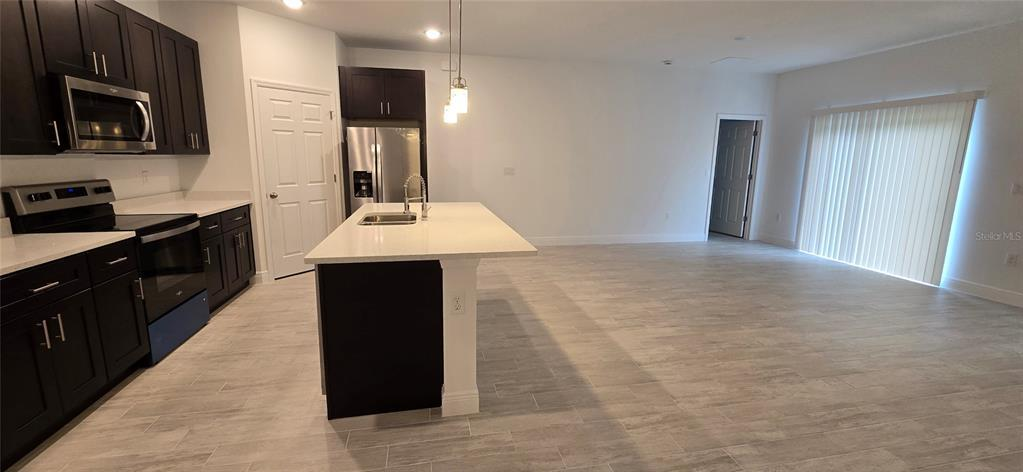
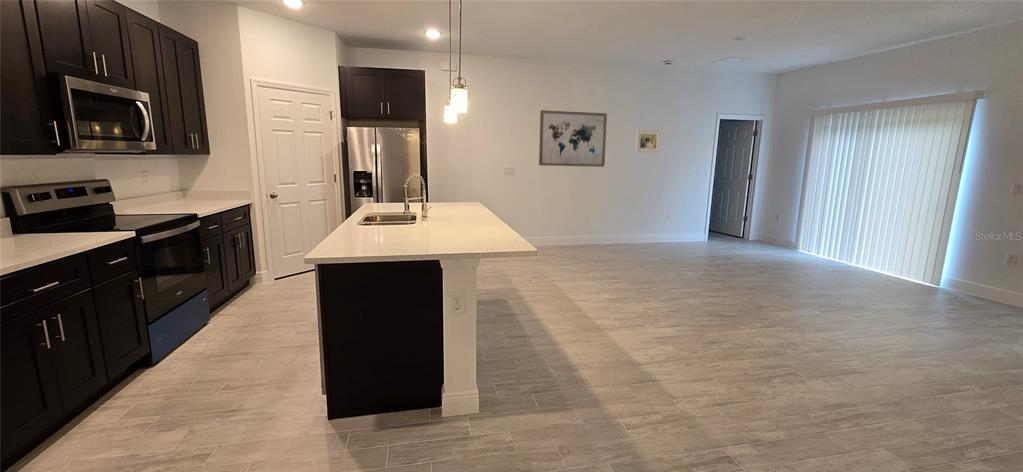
+ wall art [538,109,608,168]
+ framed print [635,129,661,154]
